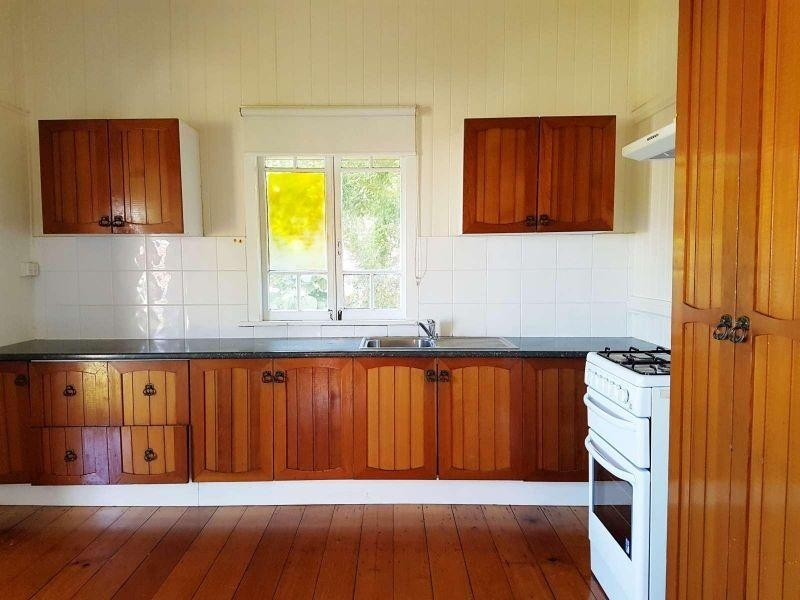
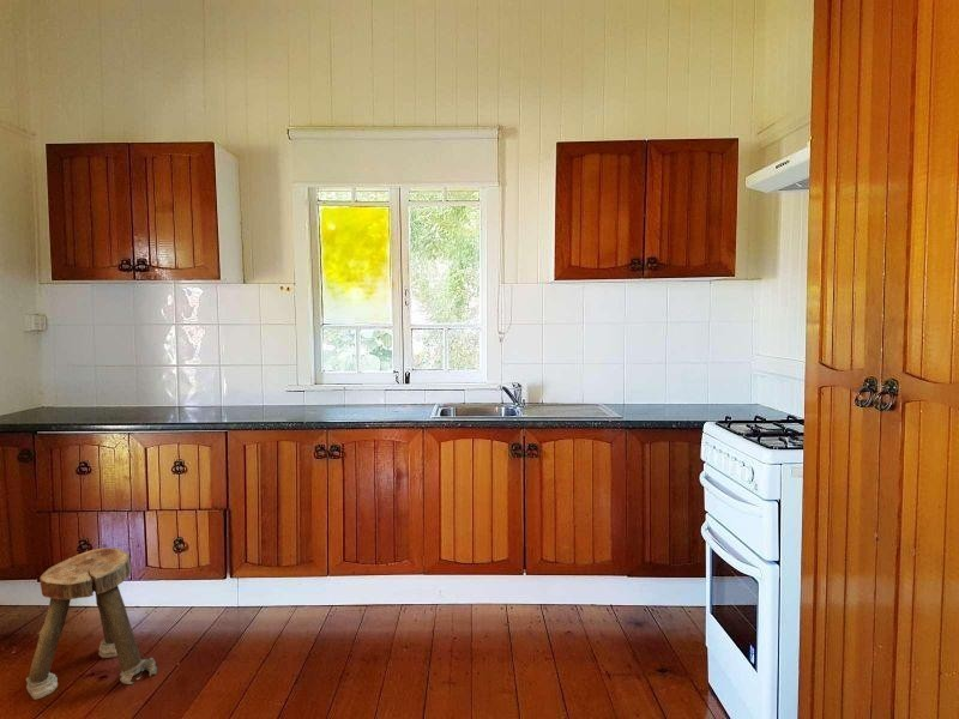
+ stool [25,546,158,701]
